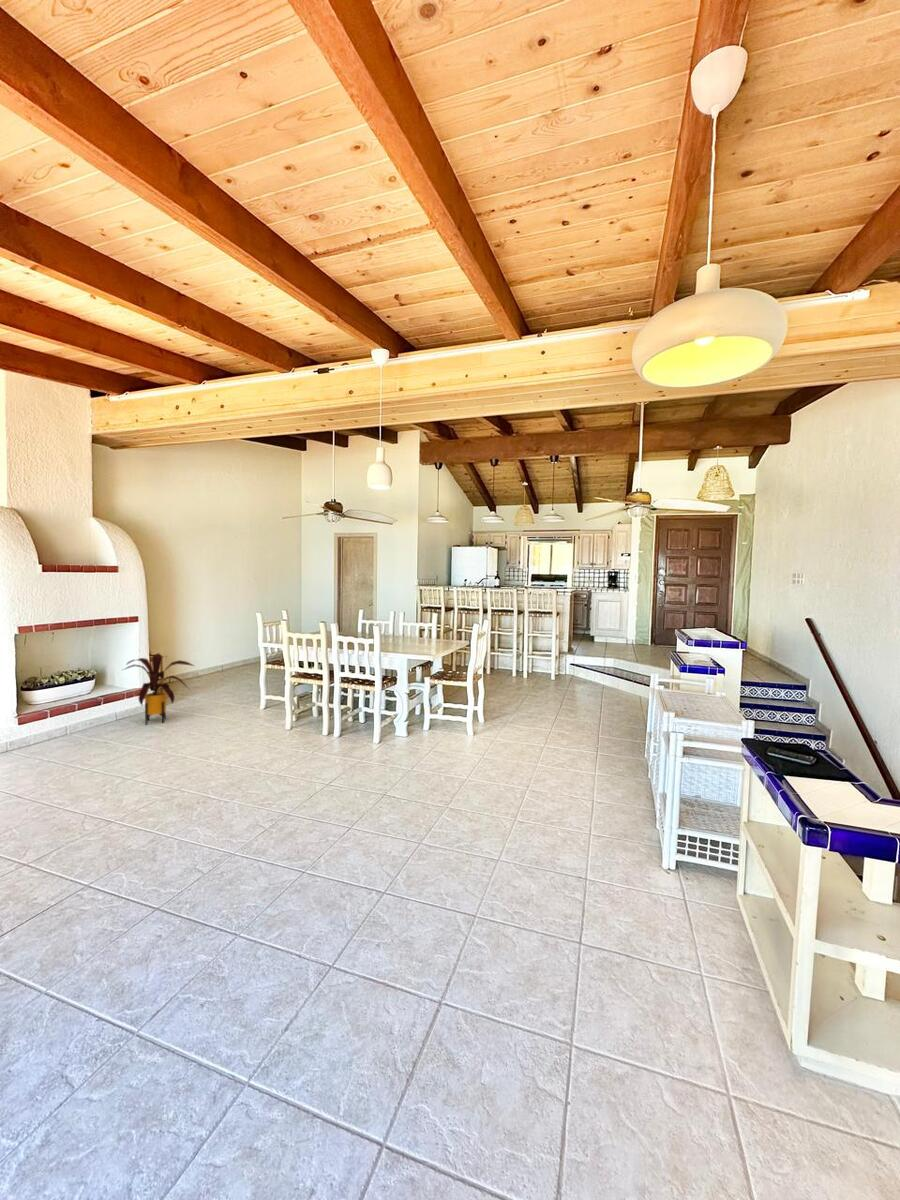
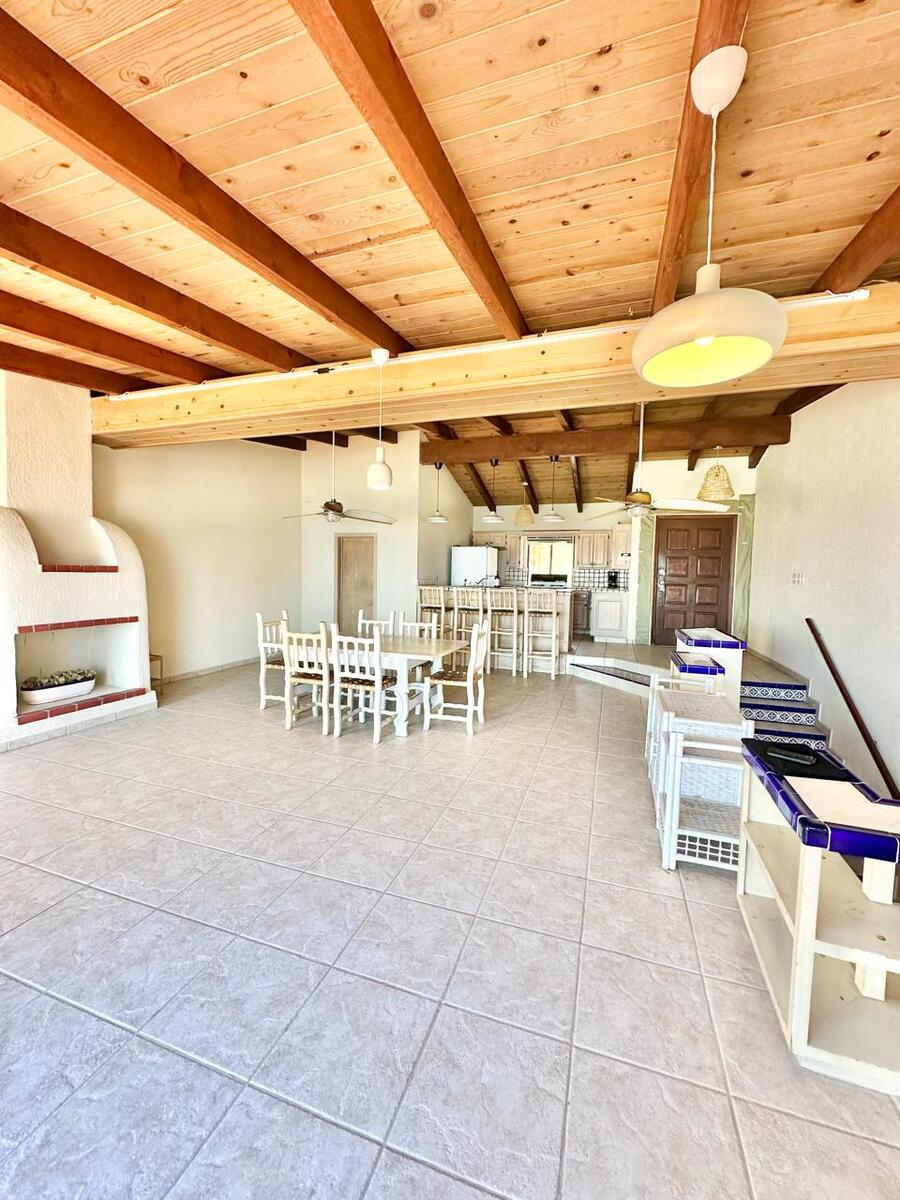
- house plant [122,652,195,726]
